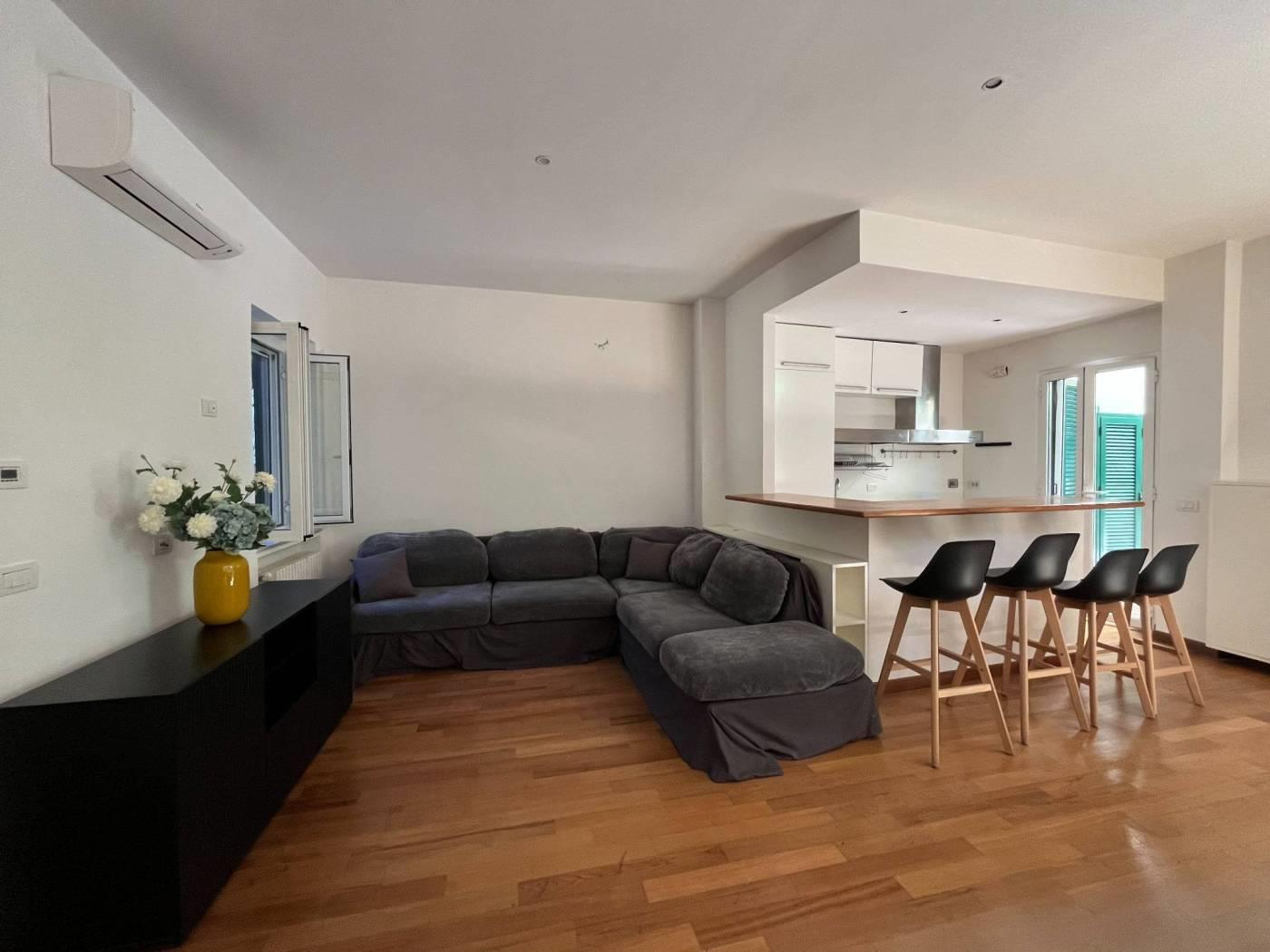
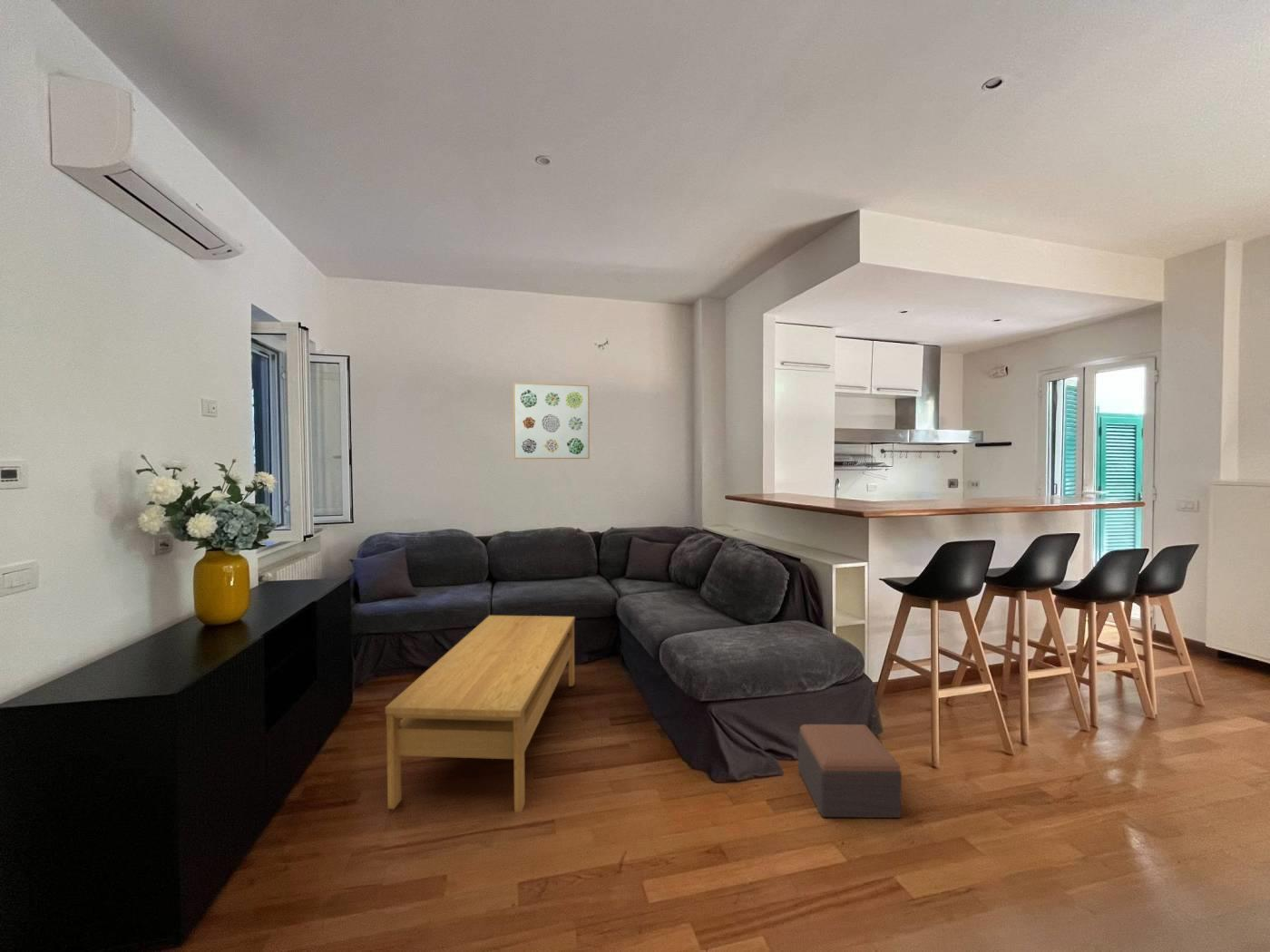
+ footstool [797,724,903,819]
+ wall art [513,382,591,460]
+ coffee table [385,615,576,813]
